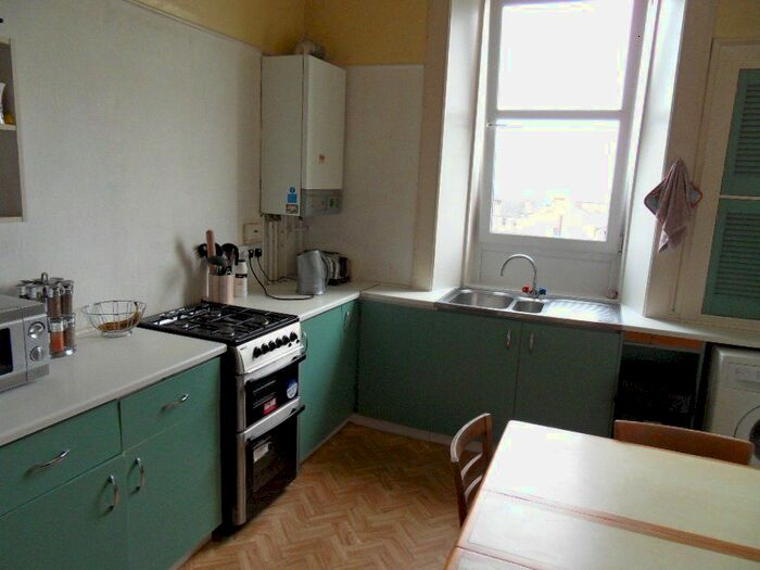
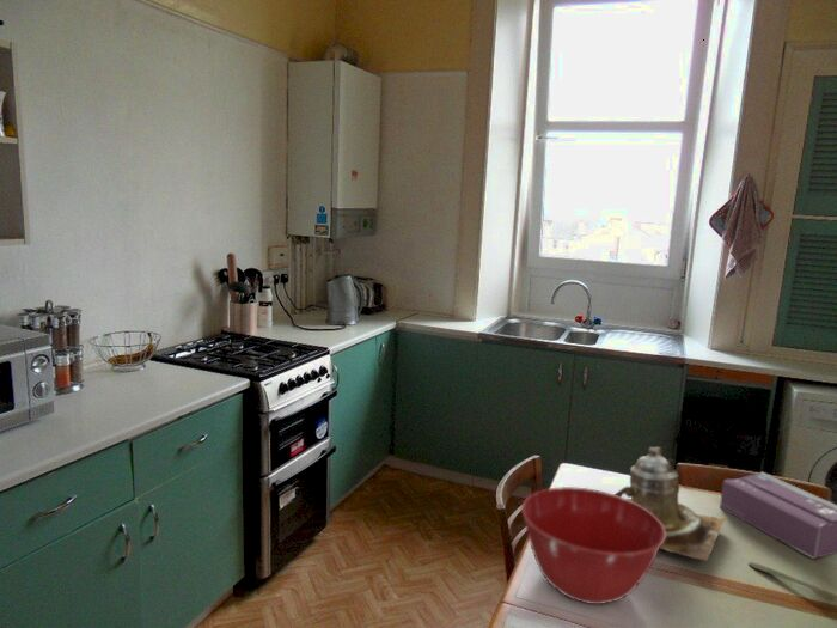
+ mixing bowl [520,486,666,605]
+ teapot [615,446,727,562]
+ spoon [747,561,837,608]
+ tissue box [719,471,837,560]
